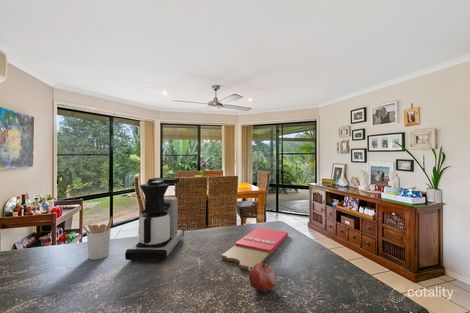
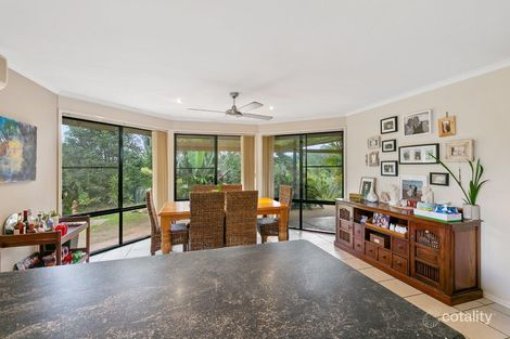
- utensil holder [81,216,114,261]
- cutting board [221,227,289,273]
- coffee maker [124,177,185,263]
- fruit [248,261,277,293]
